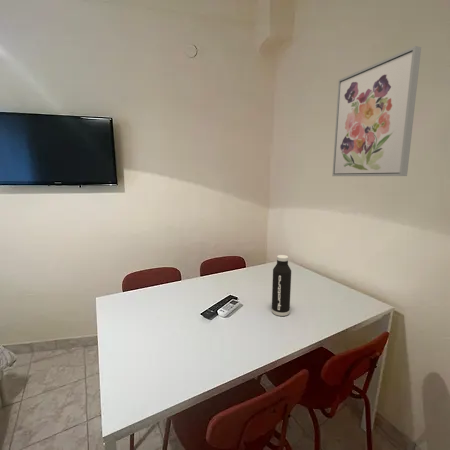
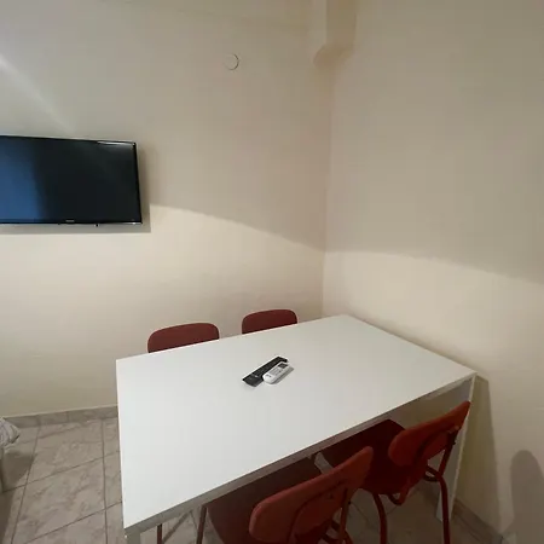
- wall art [332,45,422,177]
- water bottle [271,254,292,317]
